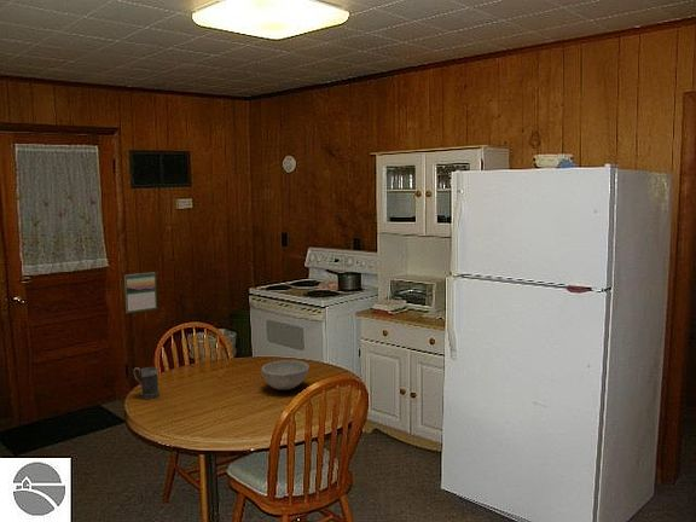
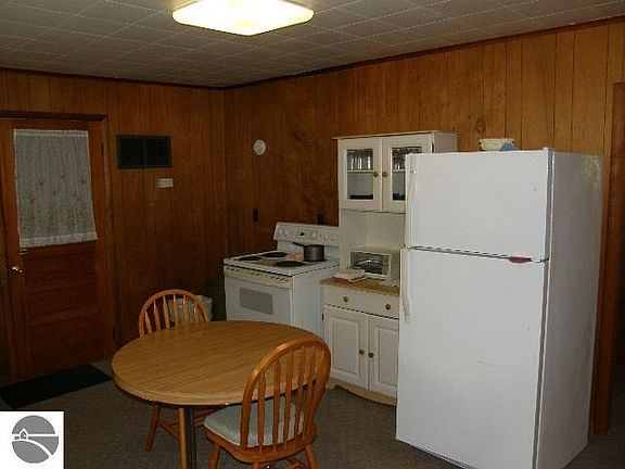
- bowl [260,359,311,392]
- mug [133,366,162,400]
- calendar [123,271,158,314]
